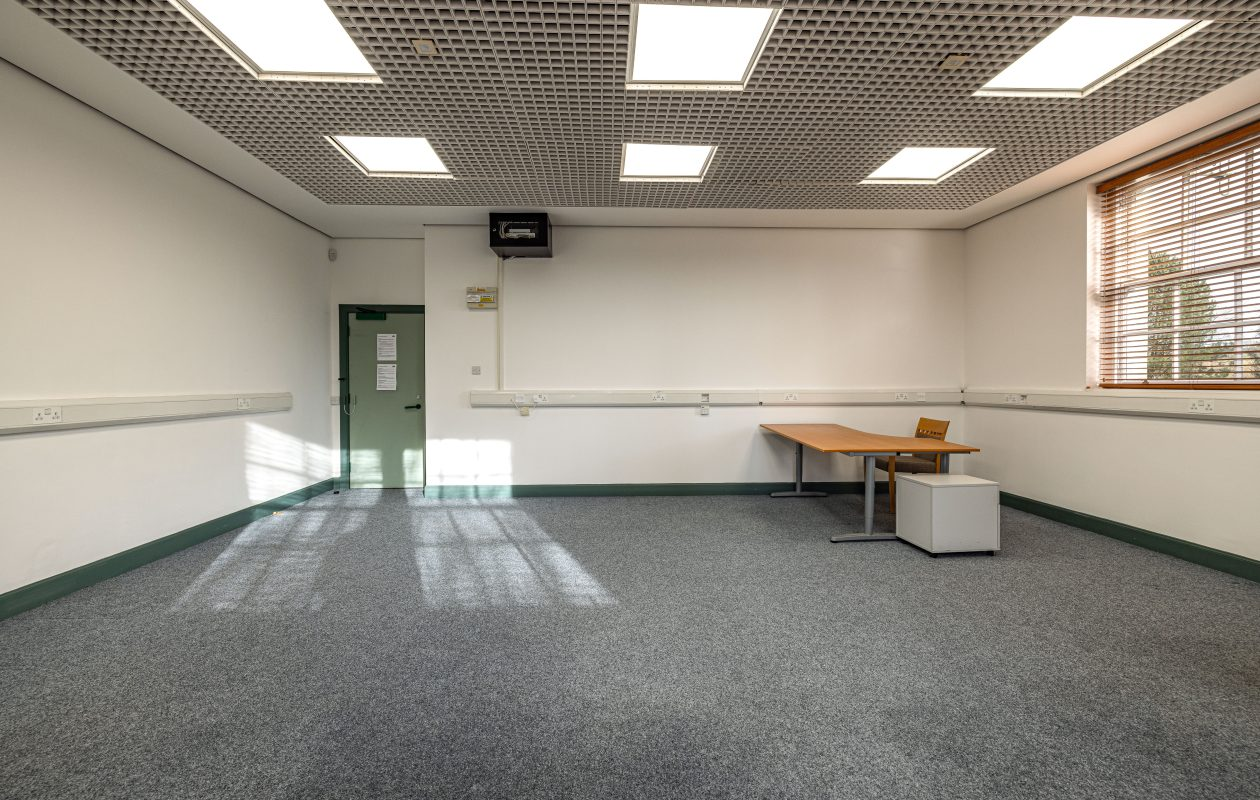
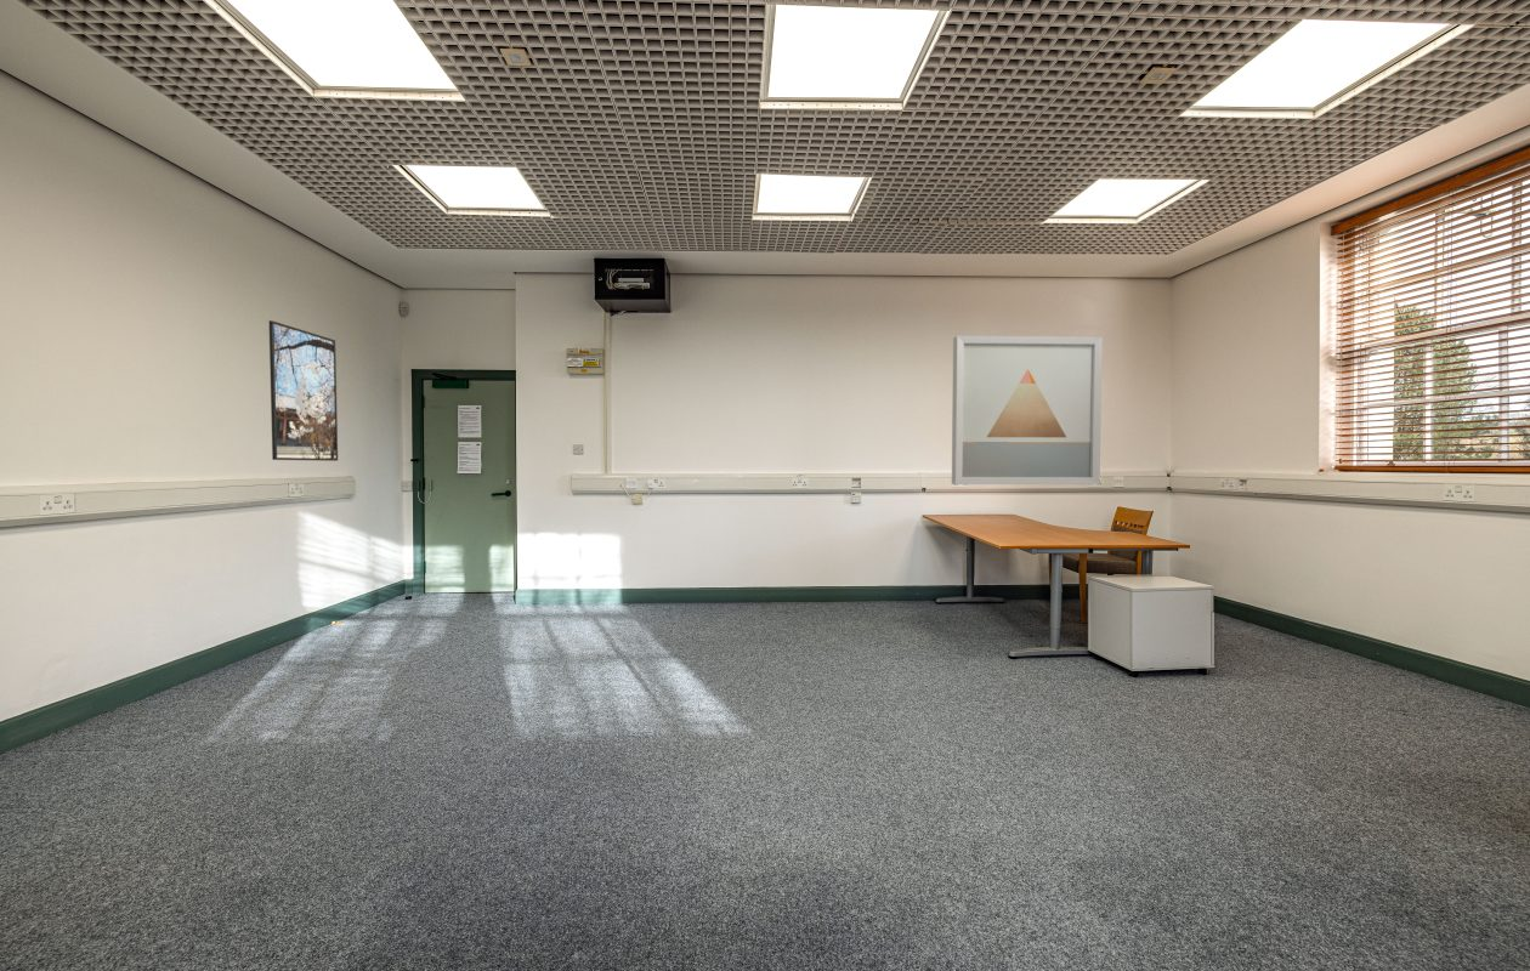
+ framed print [268,319,339,462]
+ wall art [951,335,1104,486]
